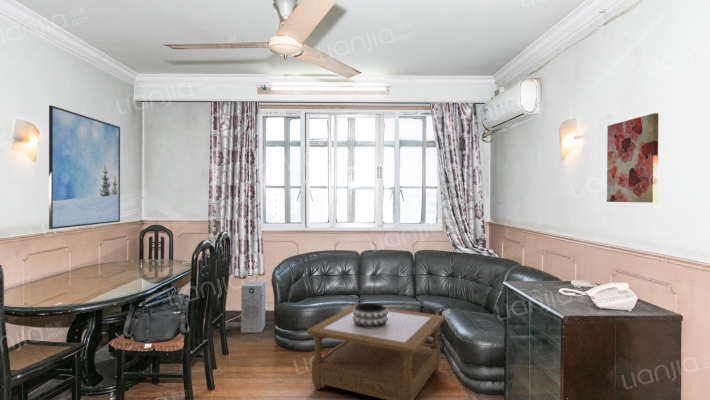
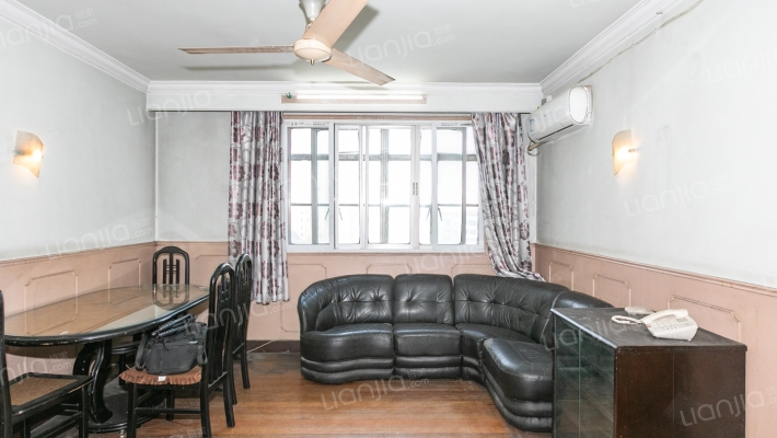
- air purifier [240,280,266,334]
- wall art [606,112,659,204]
- coffee table [306,303,446,400]
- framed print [48,104,121,230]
- decorative bowl [353,302,388,328]
